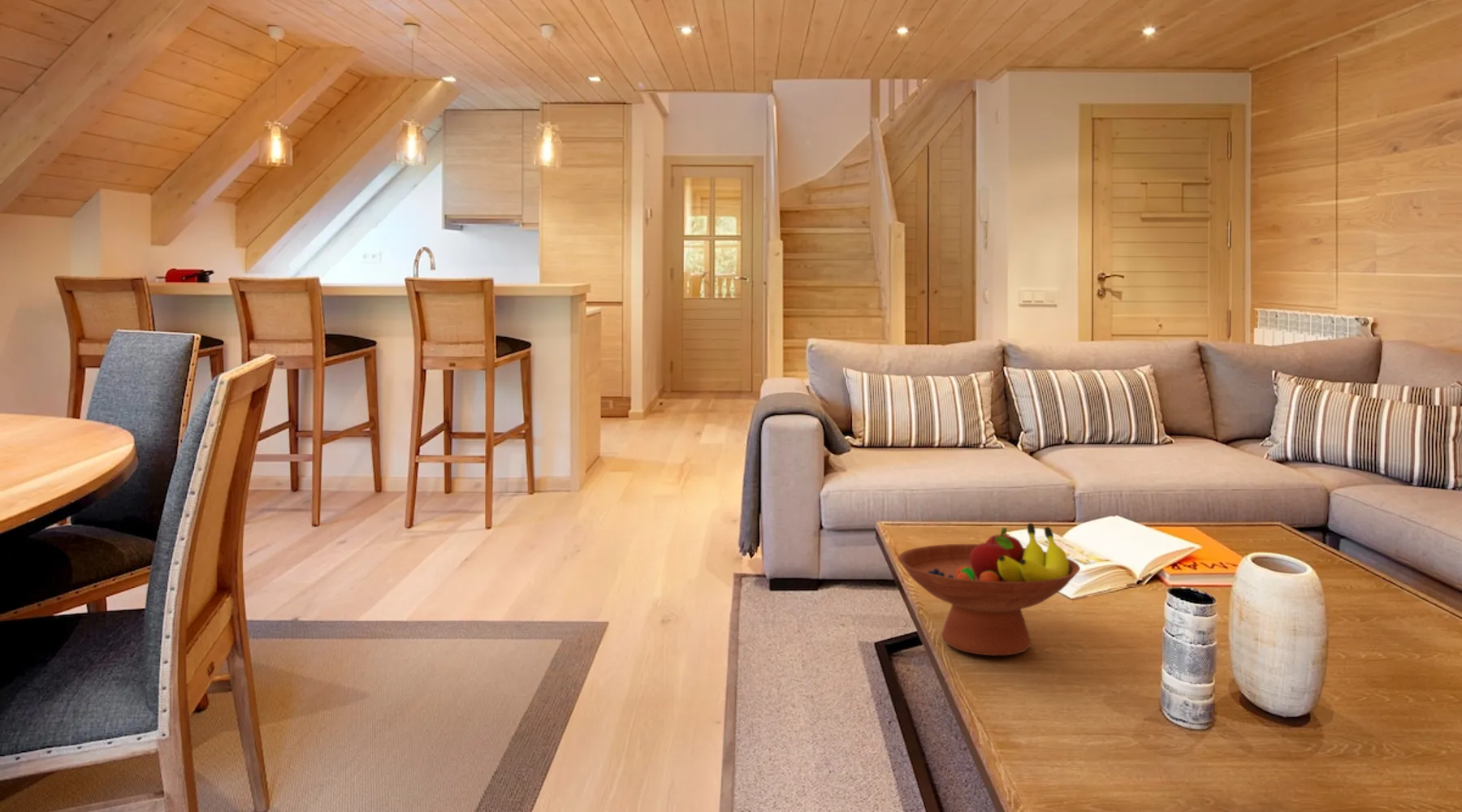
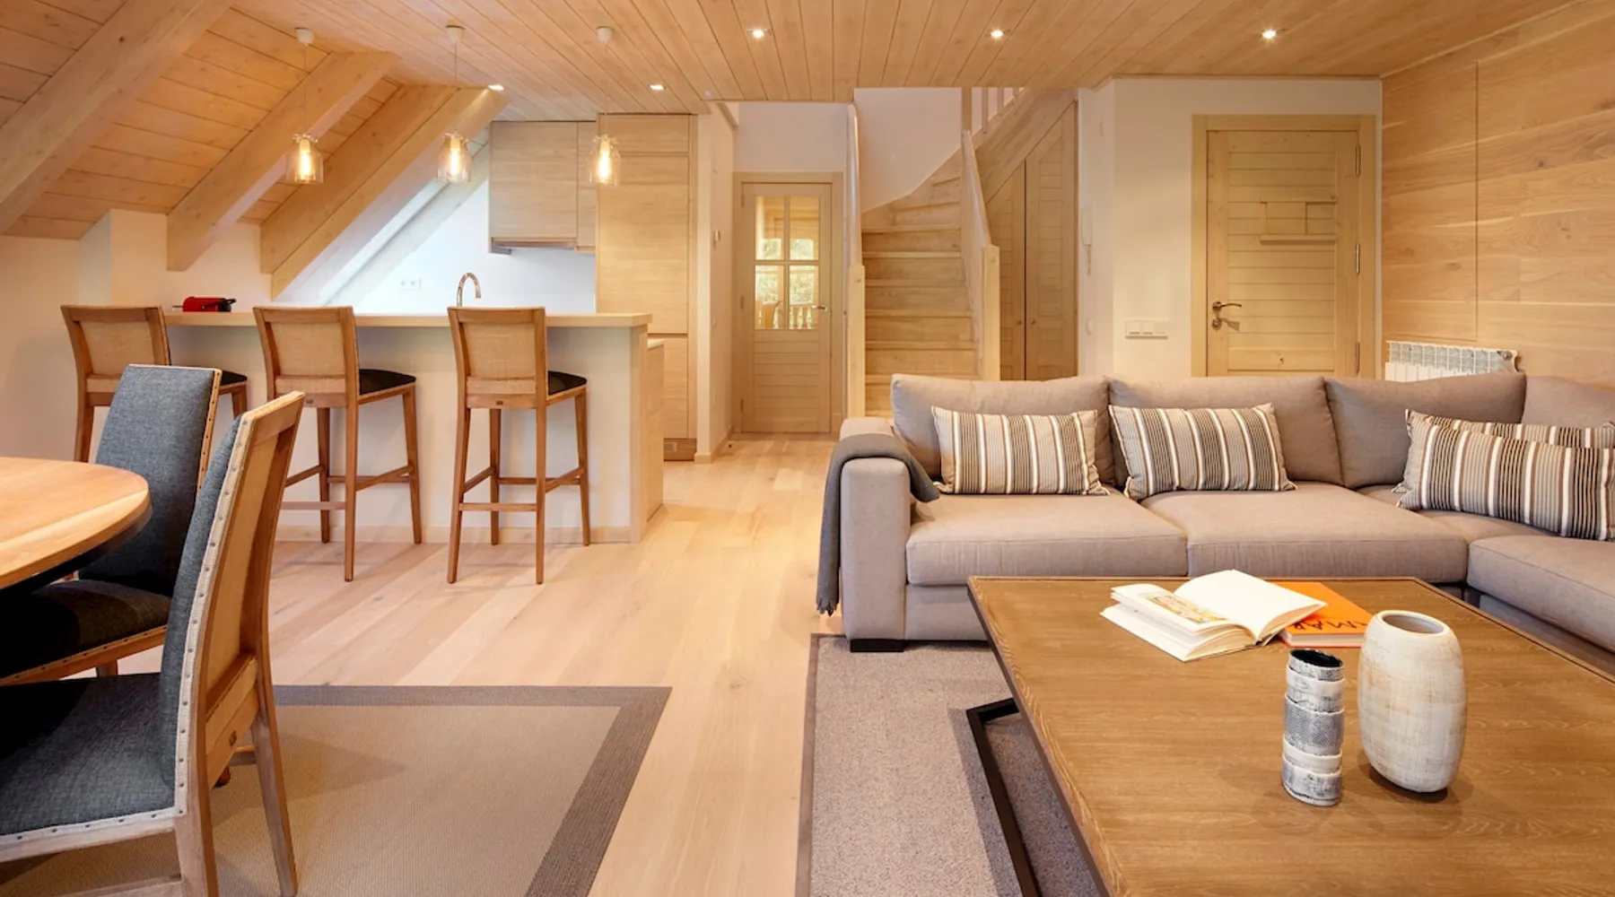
- fruit bowl [898,522,1081,657]
